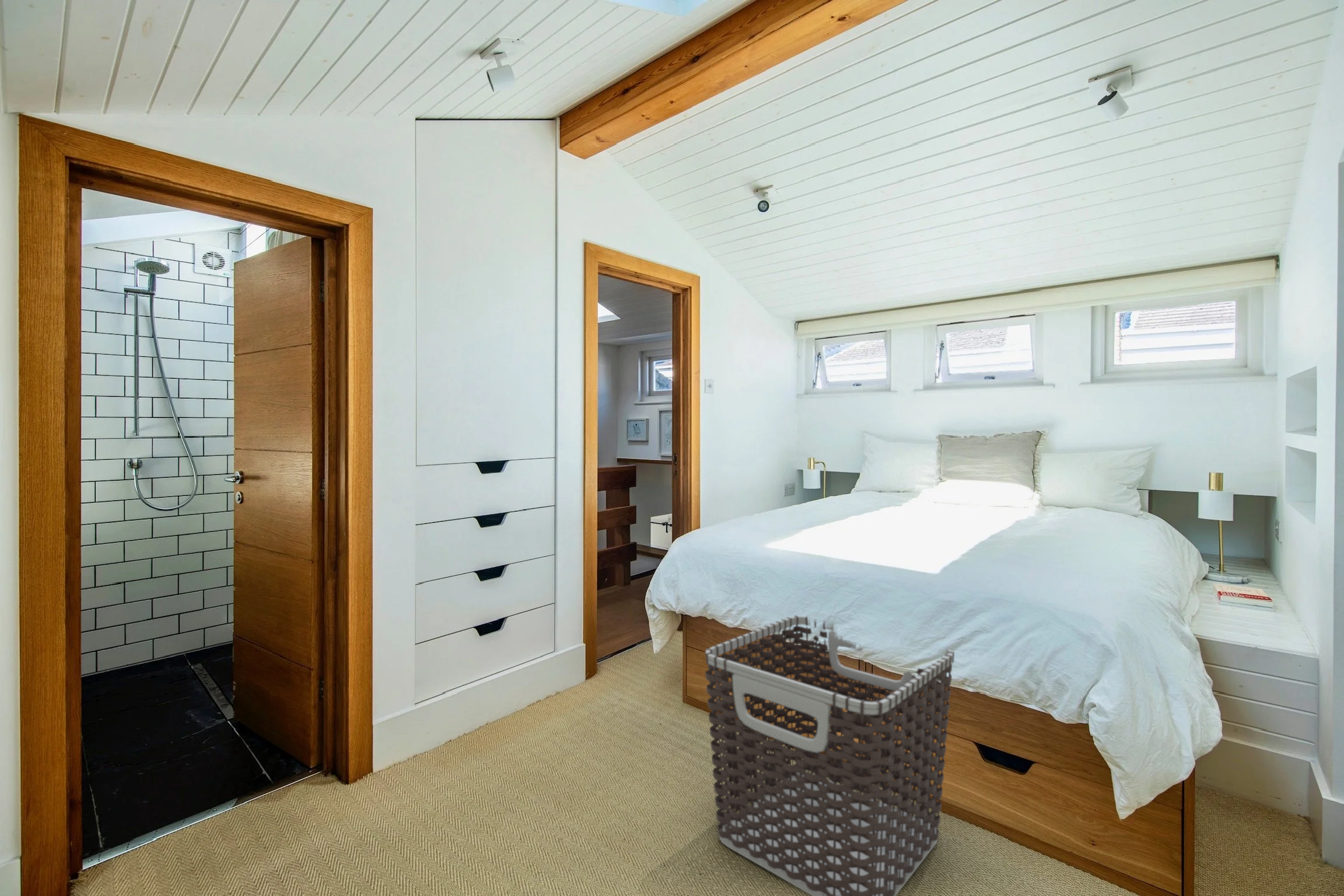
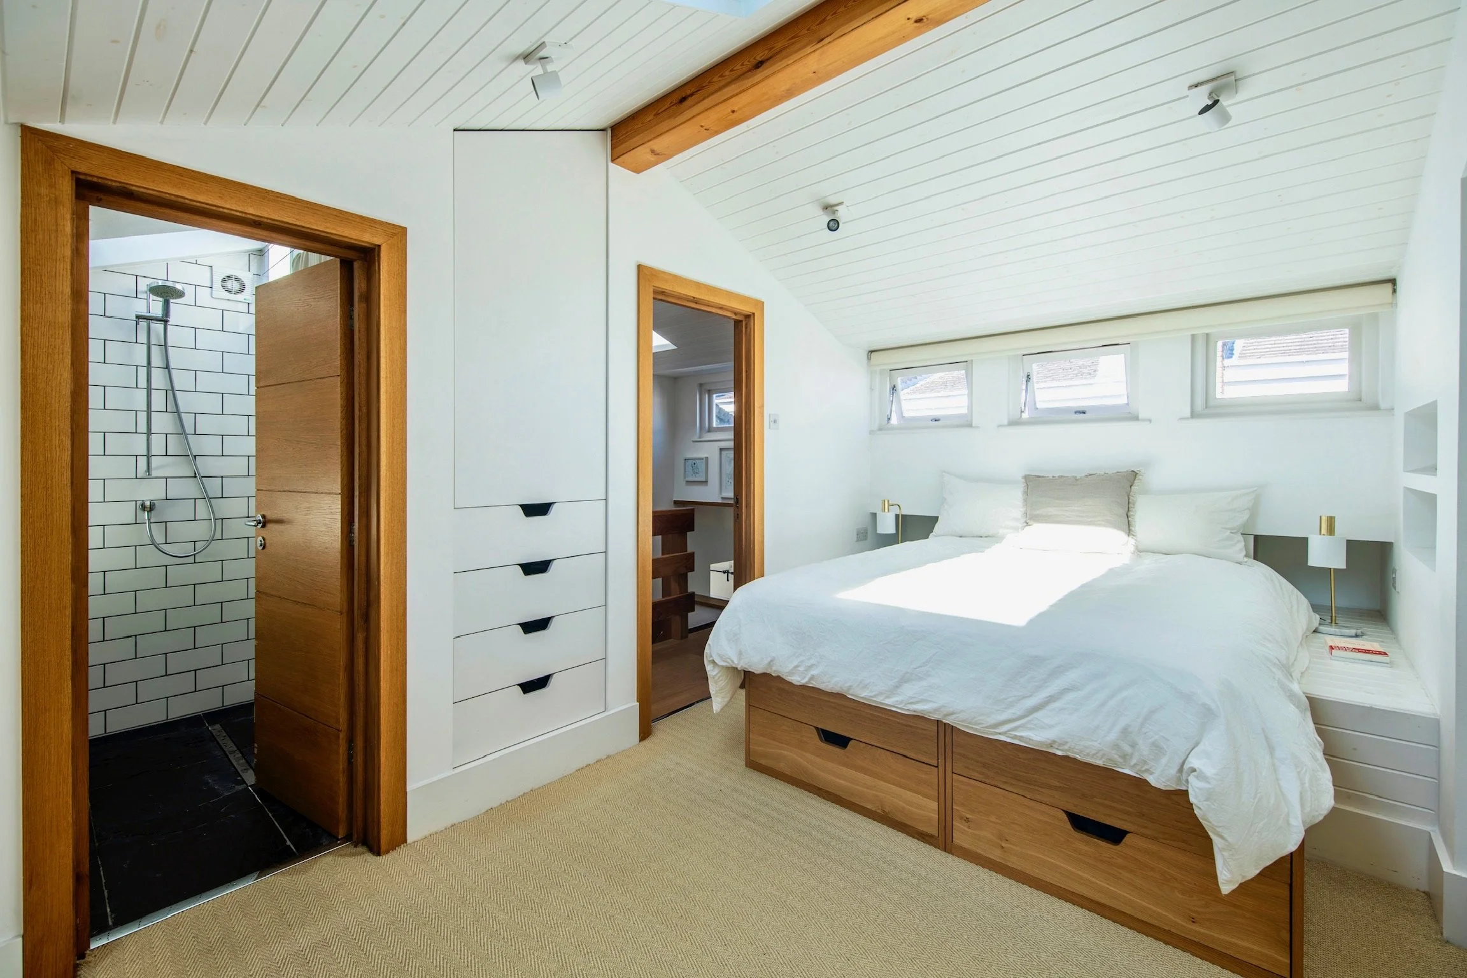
- clothes hamper [705,615,955,896]
